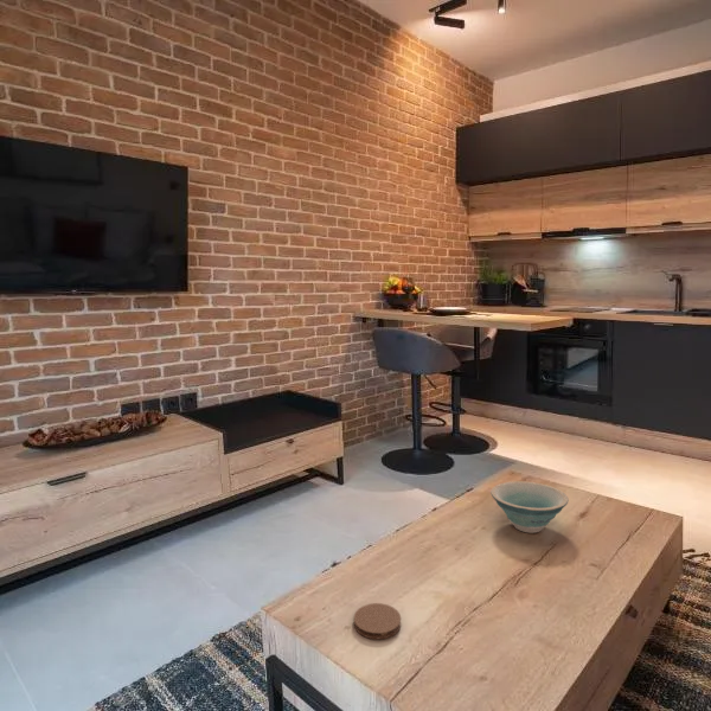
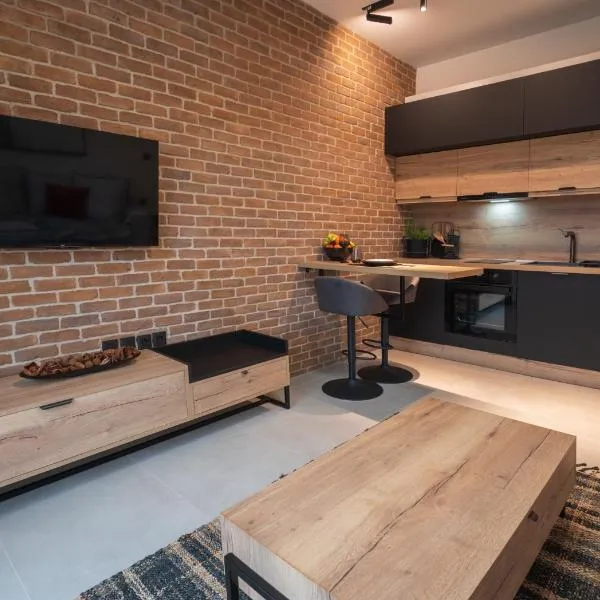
- bowl [489,480,570,534]
- coaster [353,602,402,641]
